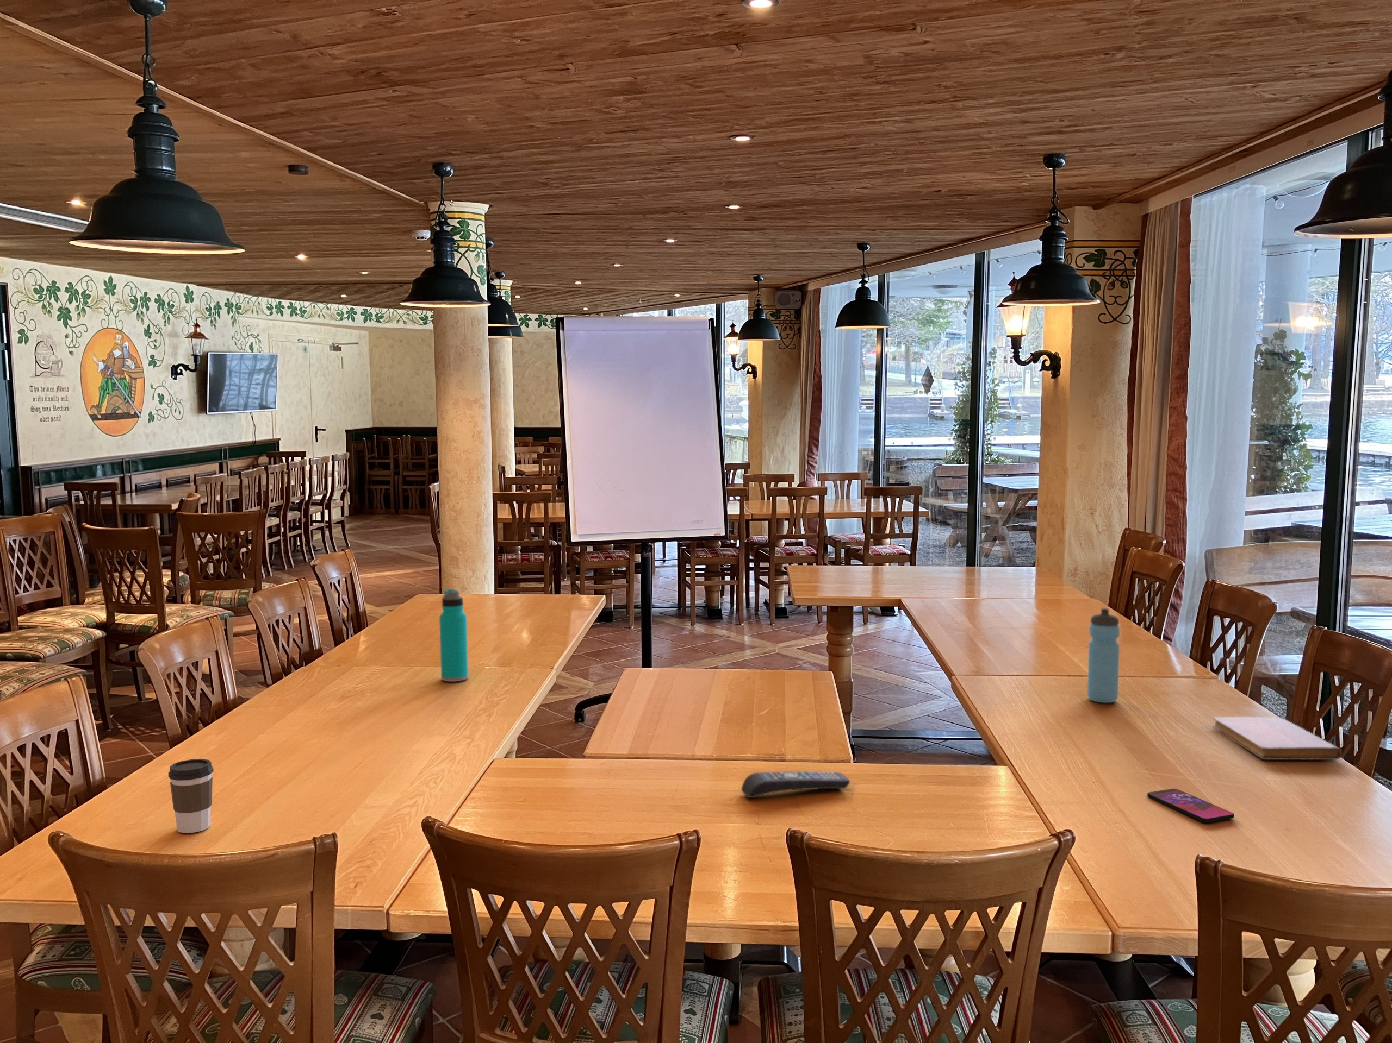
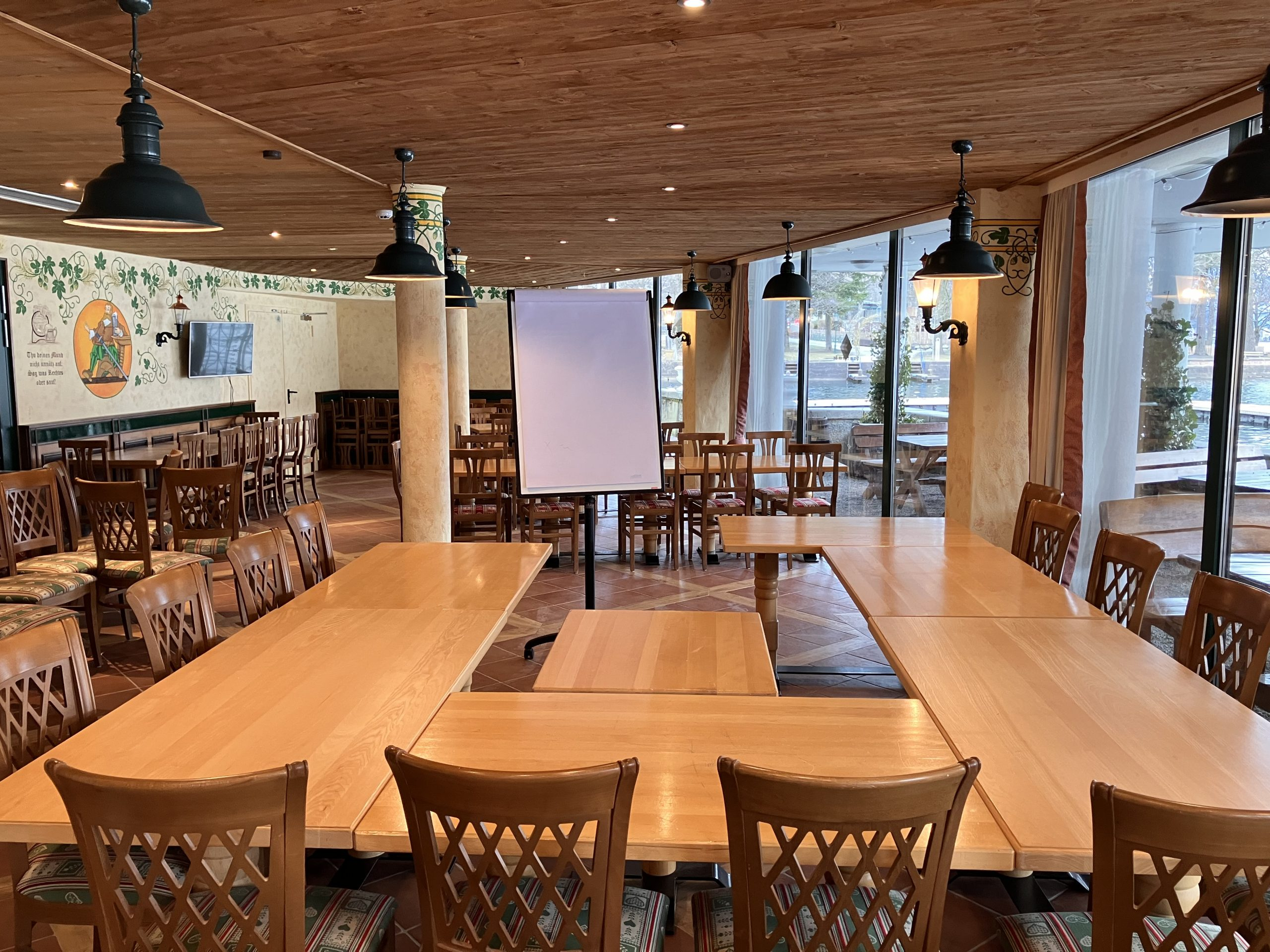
- coffee cup [168,758,214,834]
- remote control [741,771,851,799]
- notebook [1212,717,1342,760]
- water bottle [438,588,469,683]
- smartphone [1146,788,1235,823]
- water bottle [1087,608,1120,703]
